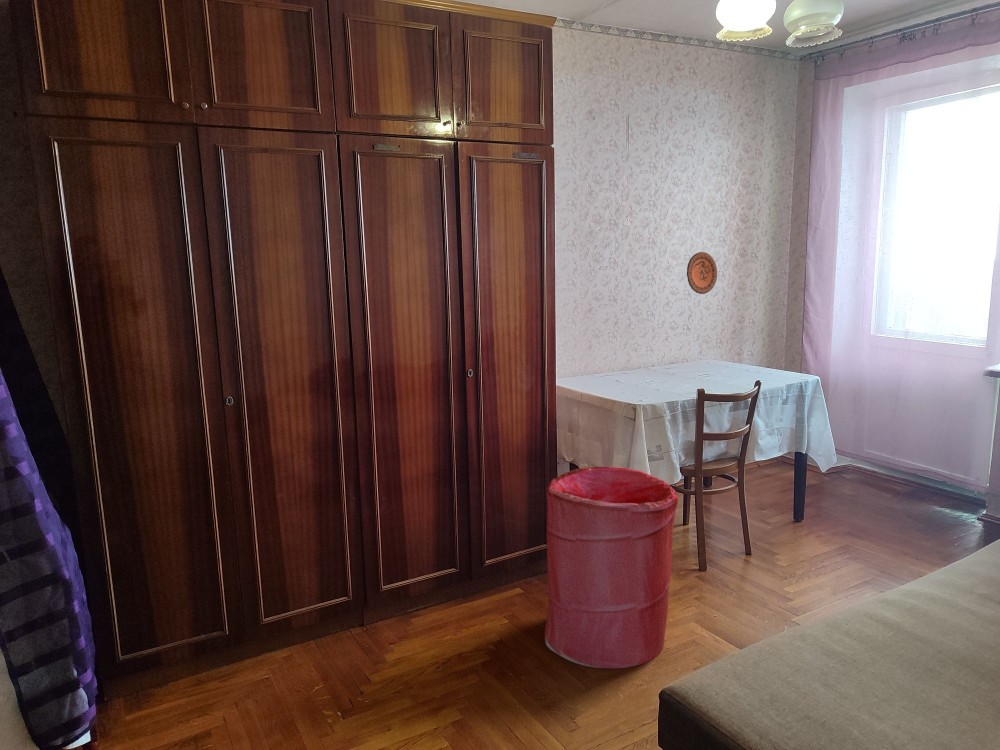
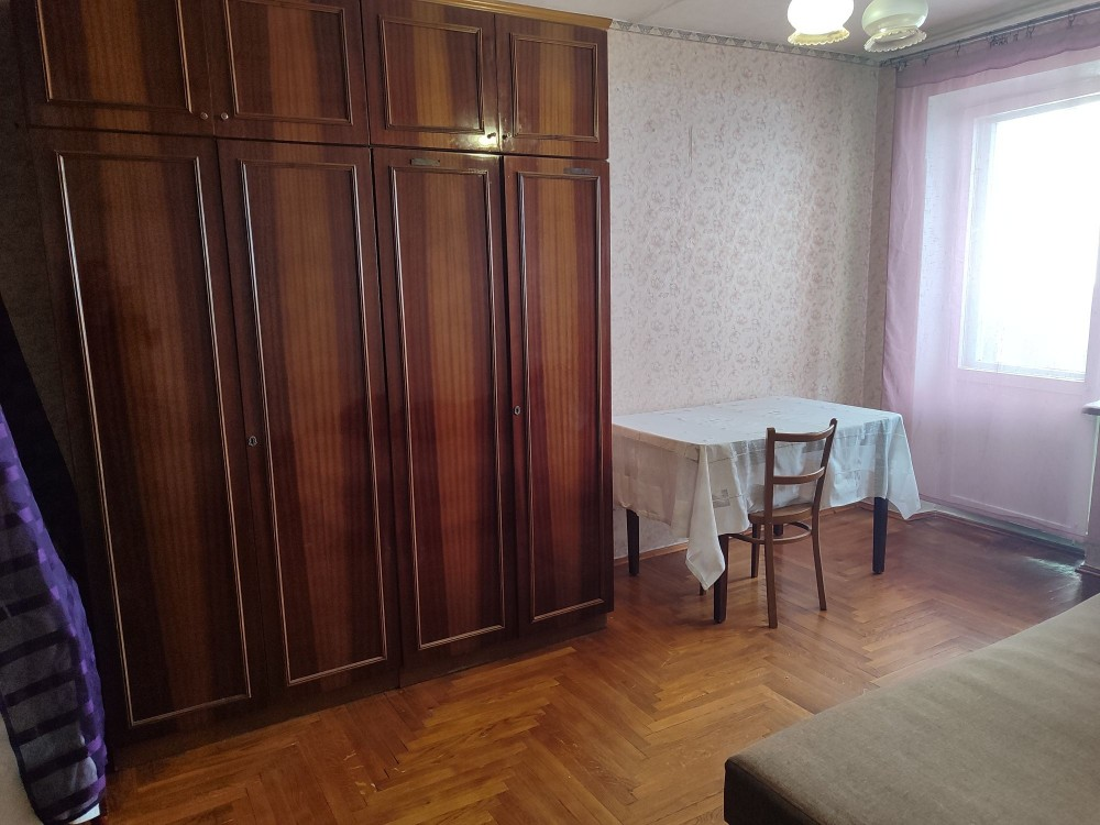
- laundry hamper [544,466,679,670]
- decorative plate [686,251,718,295]
